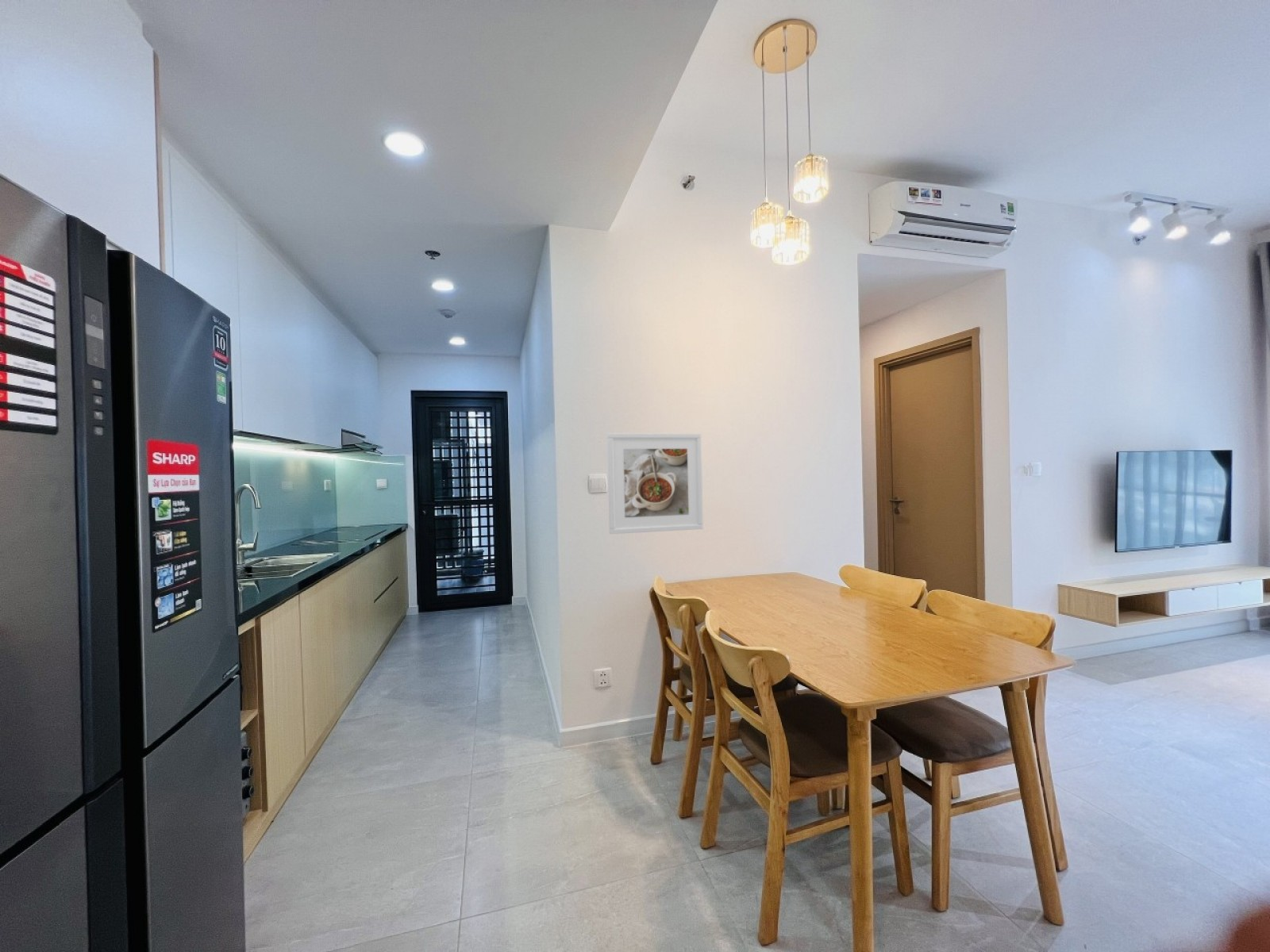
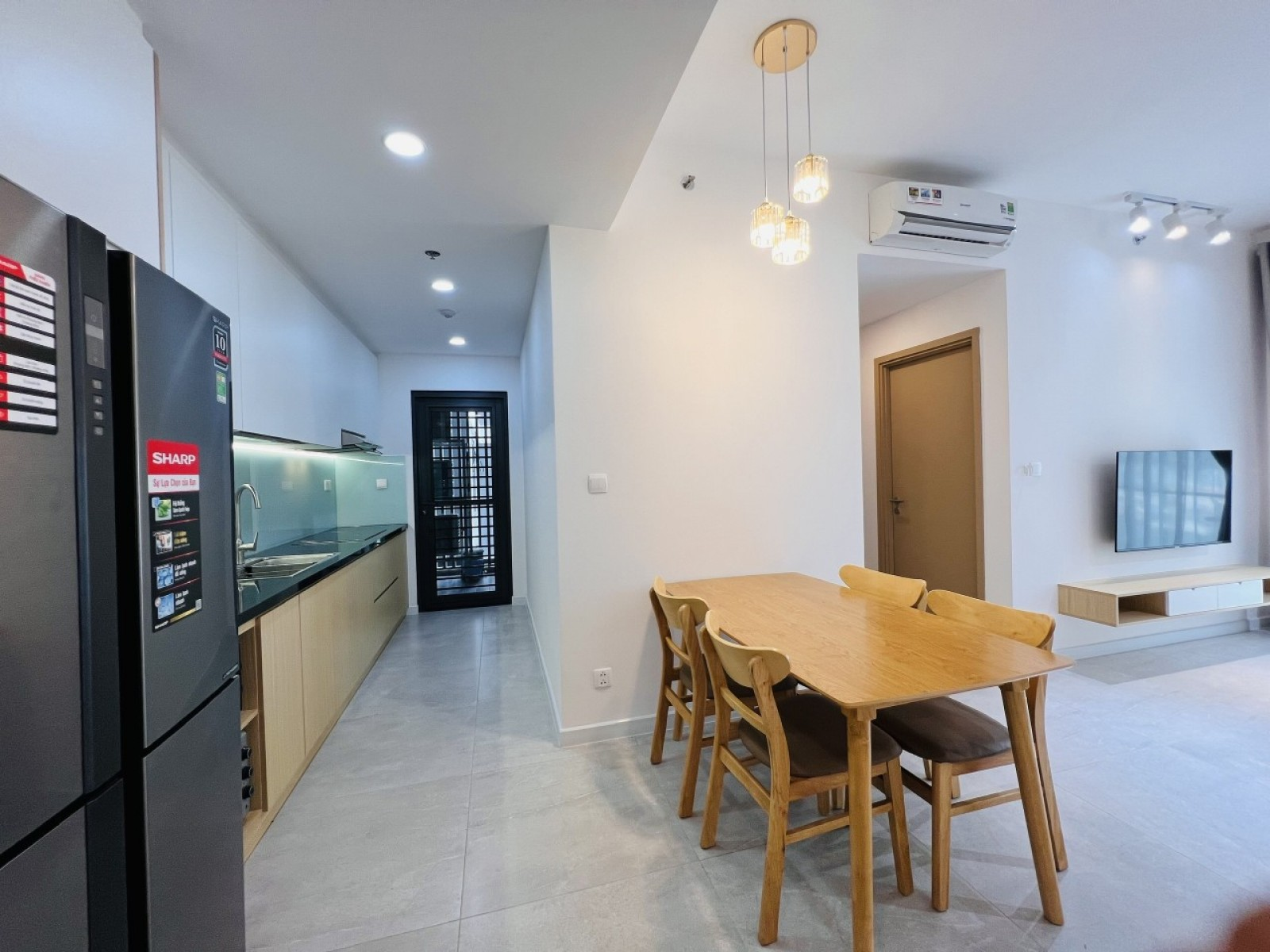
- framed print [606,432,704,535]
